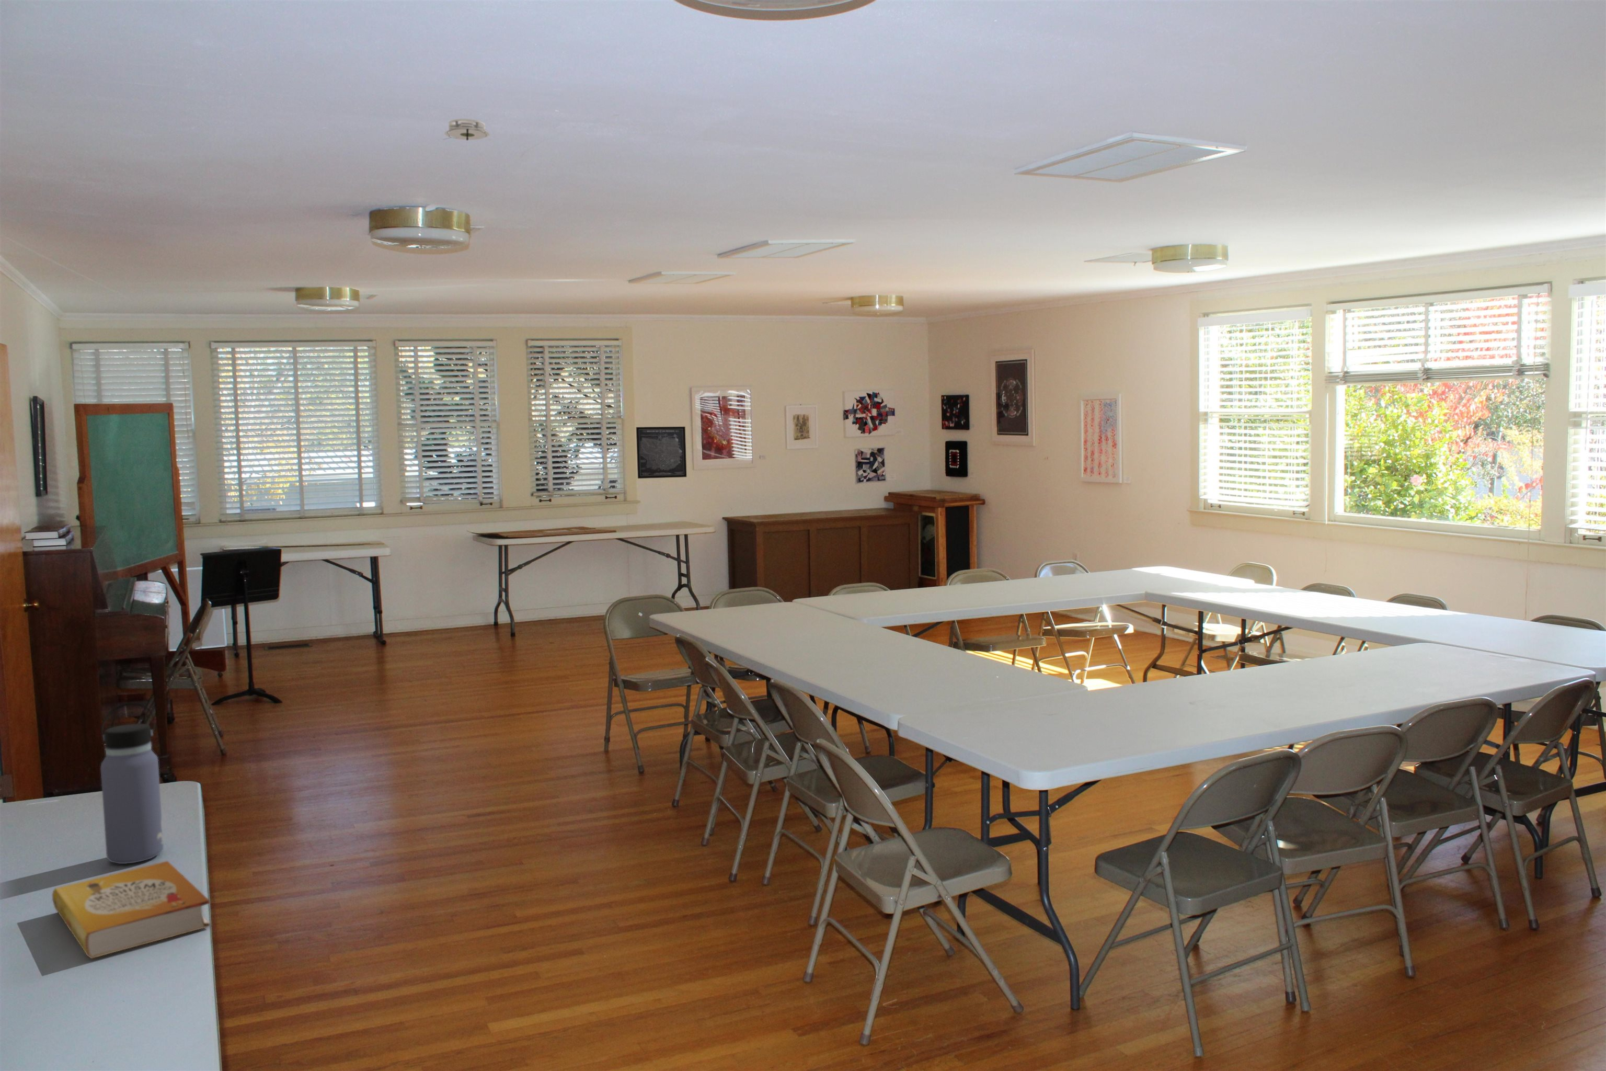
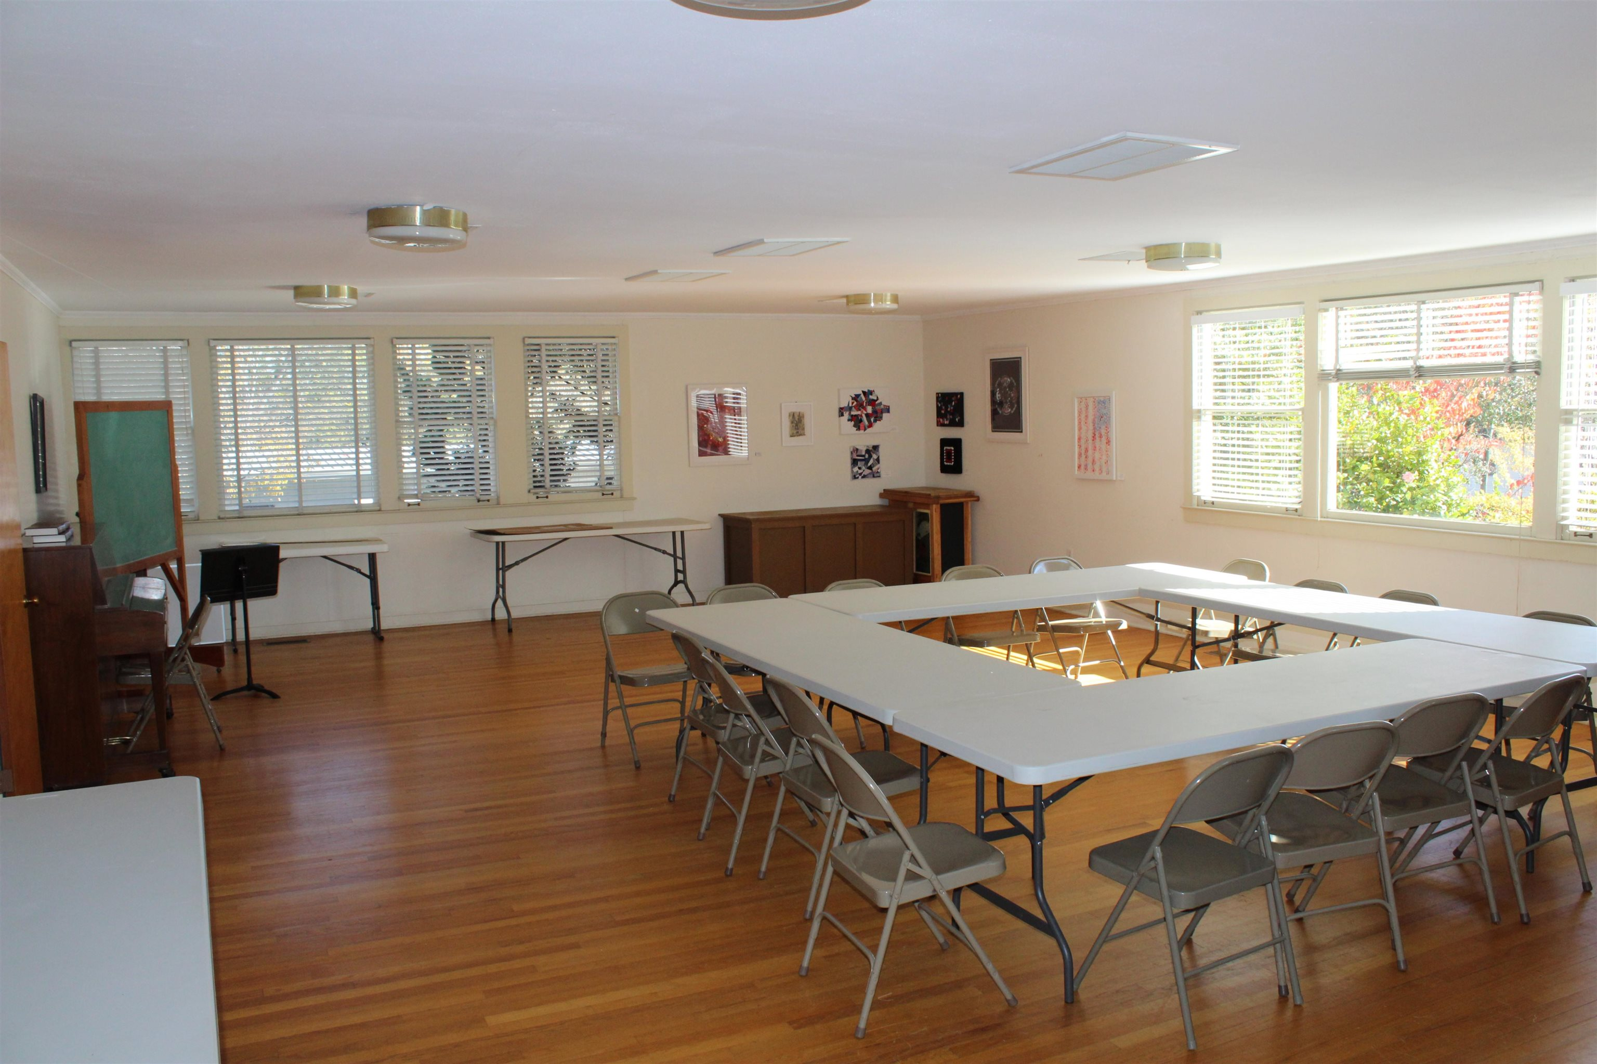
- wall art [636,427,687,479]
- smoke detector [442,118,490,141]
- water bottle [100,702,164,864]
- book [51,861,212,960]
